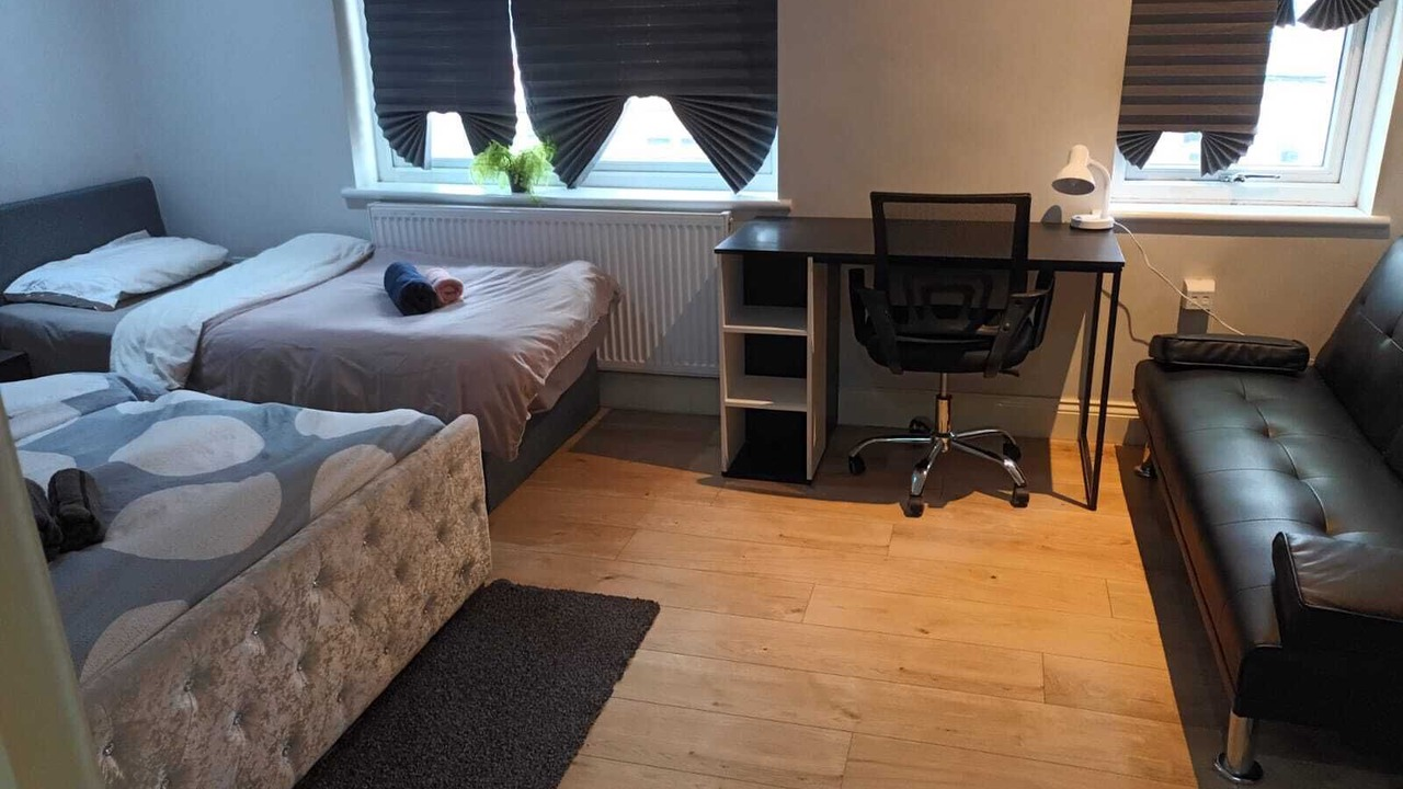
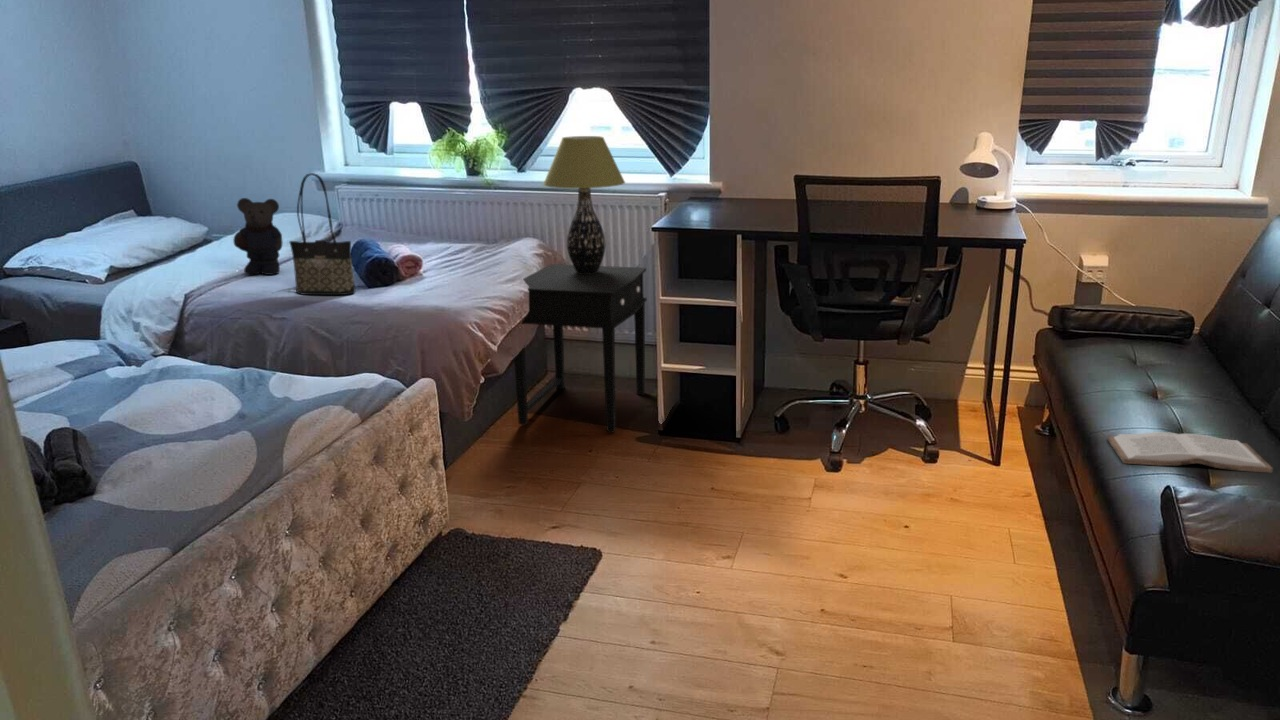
+ tote bag [288,172,357,296]
+ table lamp [542,135,626,274]
+ bear [232,197,284,276]
+ book [1106,431,1274,474]
+ side table [513,263,648,434]
